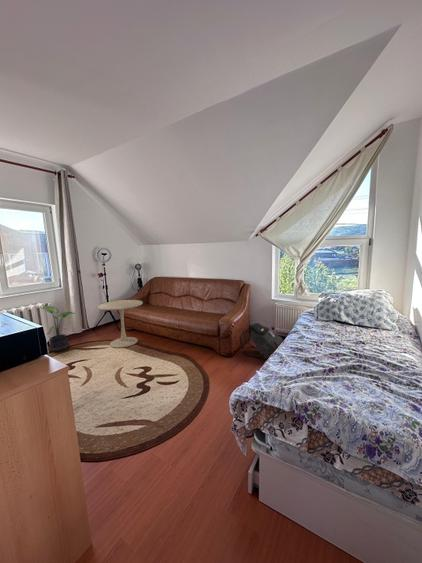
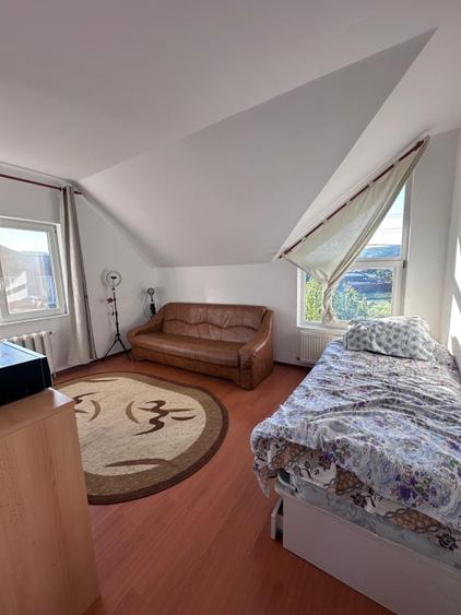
- side table [97,299,144,349]
- potted plant [39,305,76,353]
- backpack [239,322,284,360]
